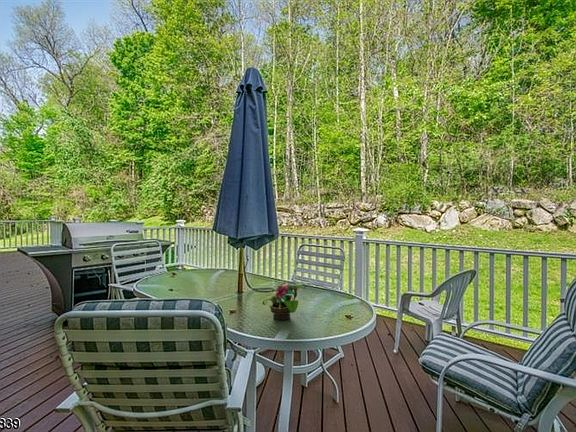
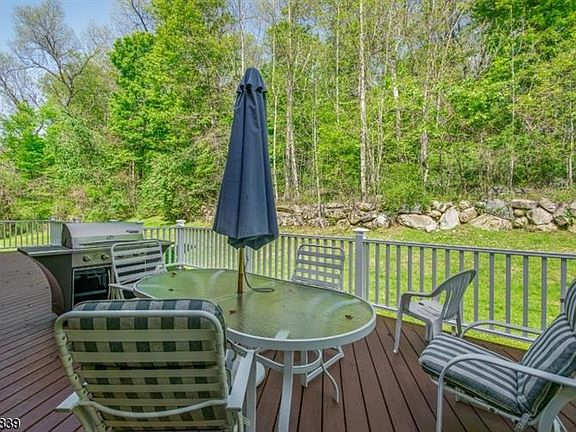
- potted flower [262,281,307,321]
